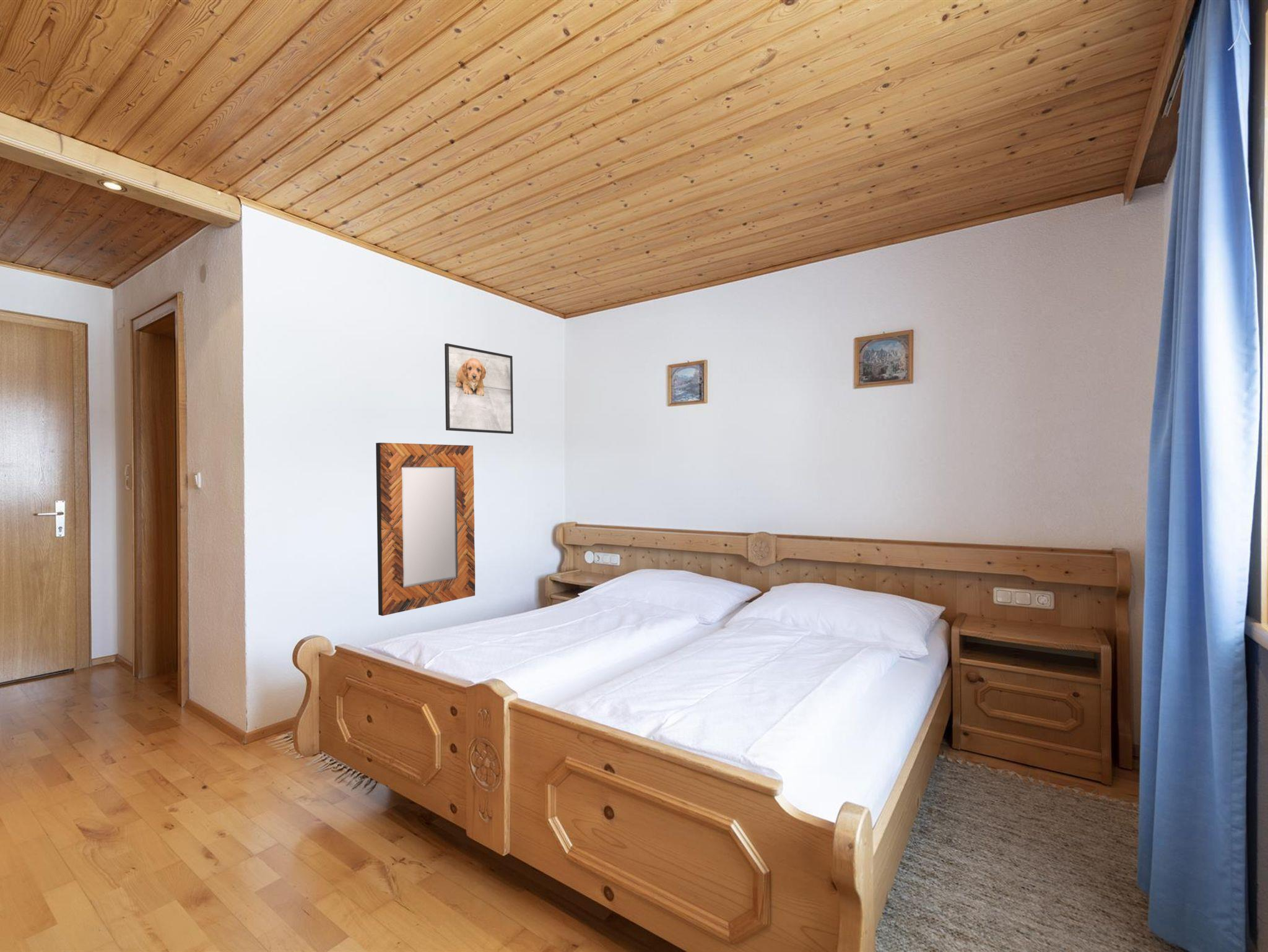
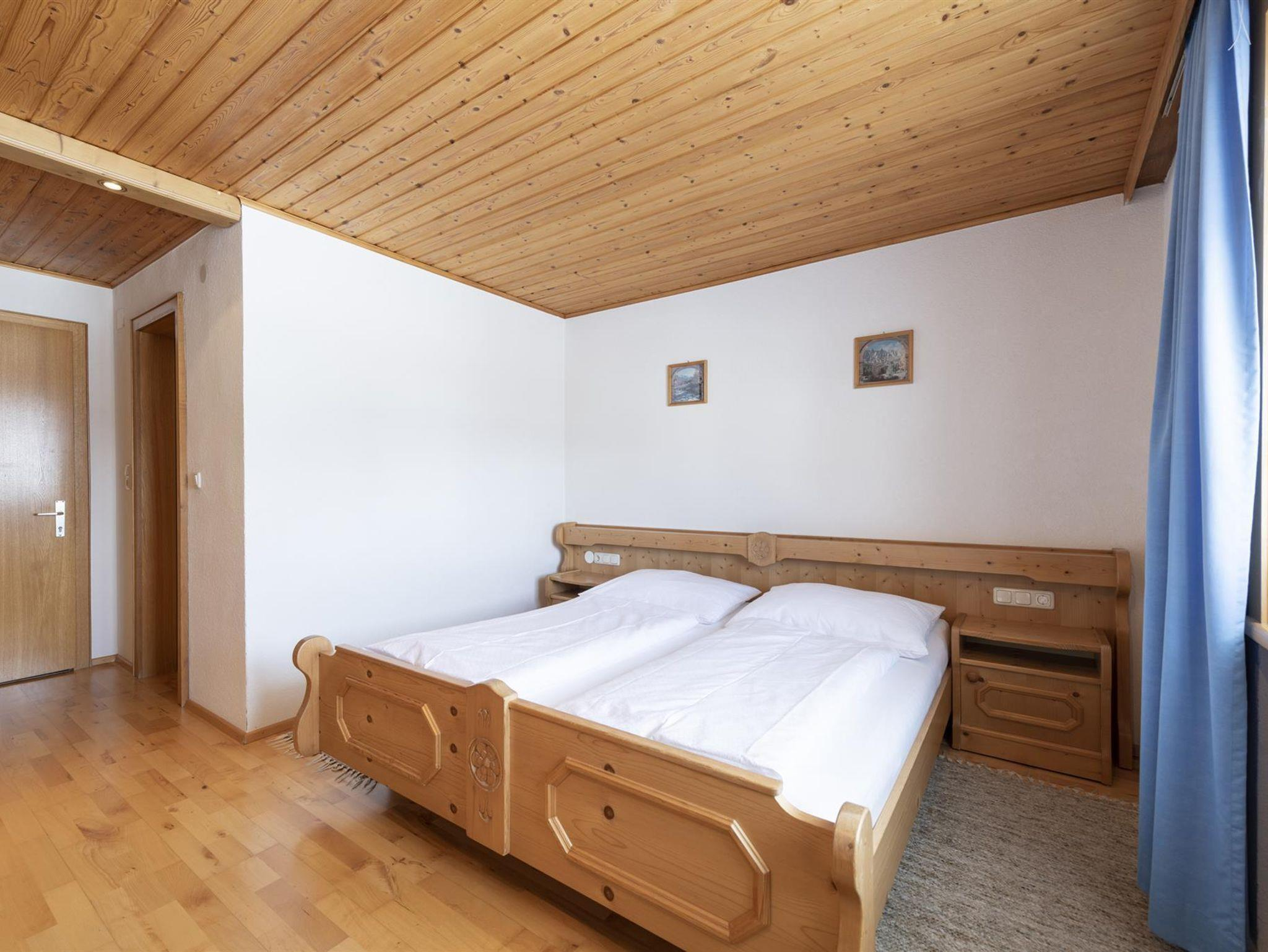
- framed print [444,343,514,435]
- home mirror [375,442,476,617]
